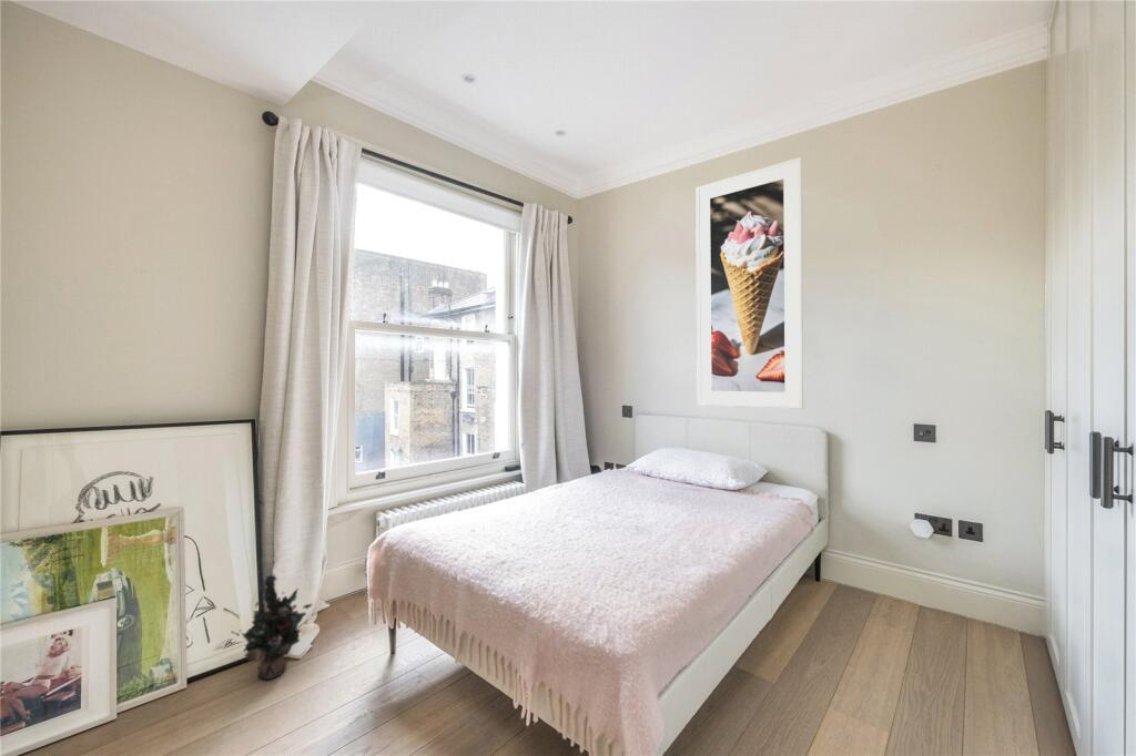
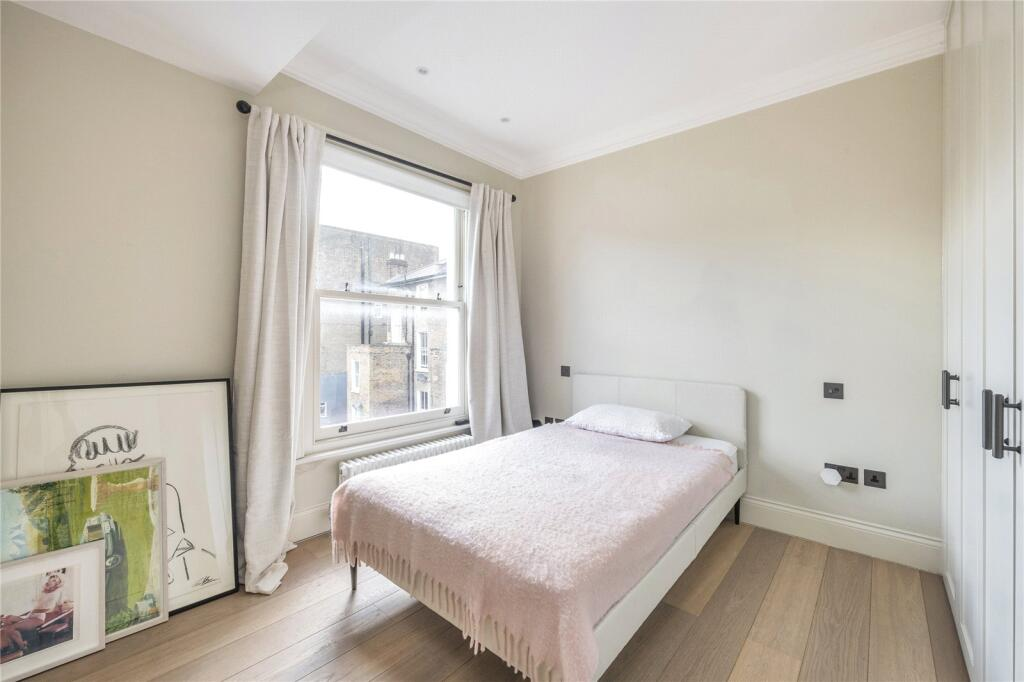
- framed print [694,156,804,410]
- decorative plant [230,574,314,681]
